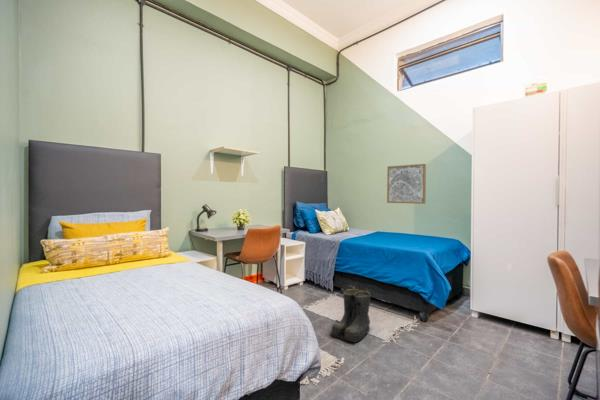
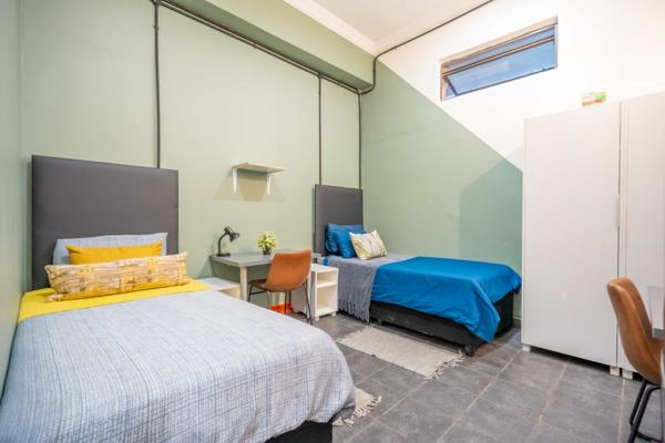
- wall art [386,163,427,205]
- boots [330,288,372,343]
